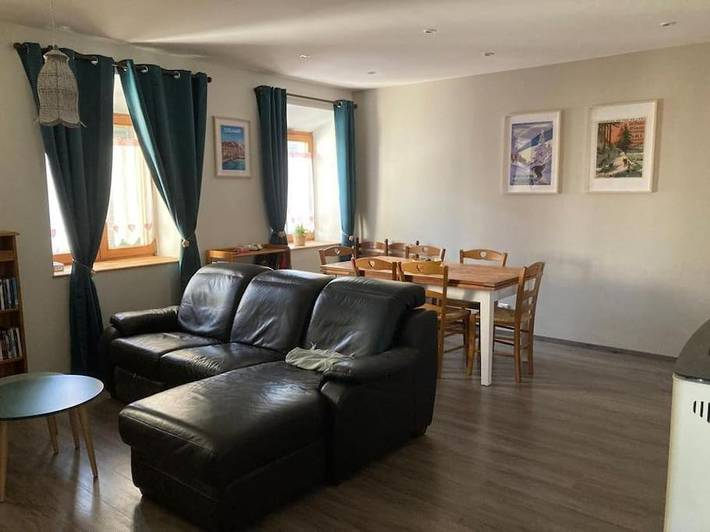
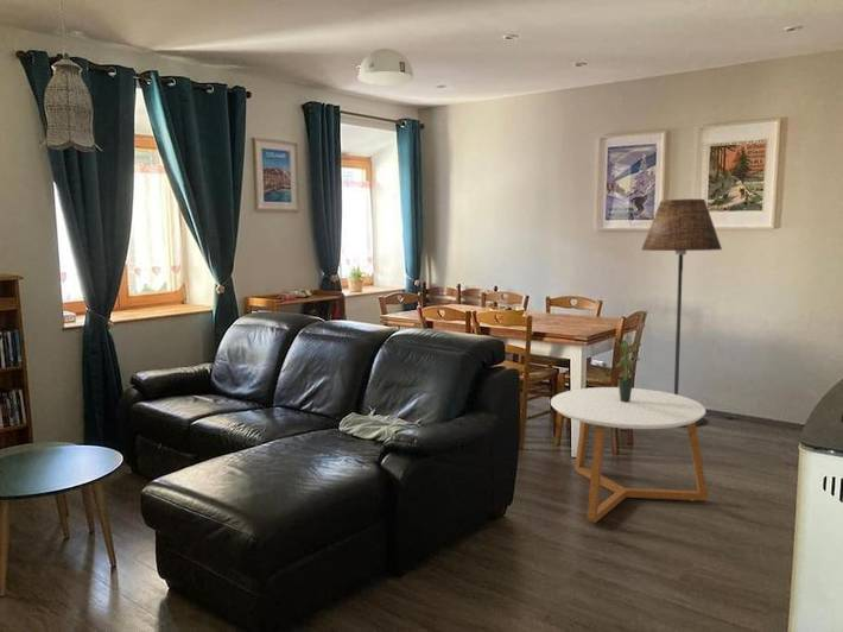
+ coffee table [550,386,709,524]
+ potted plant [614,334,642,403]
+ floor lamp [640,198,723,428]
+ ceiling light [357,48,414,86]
